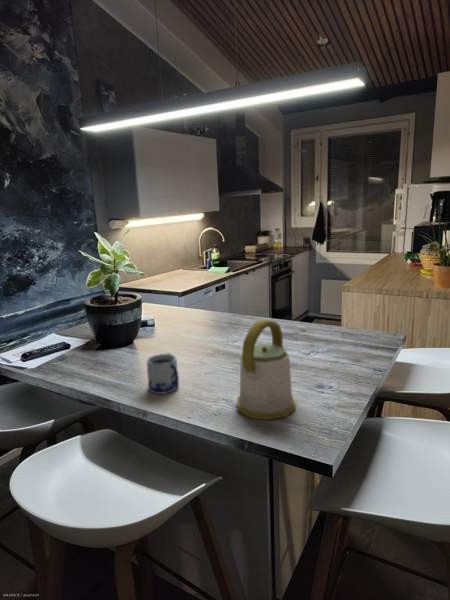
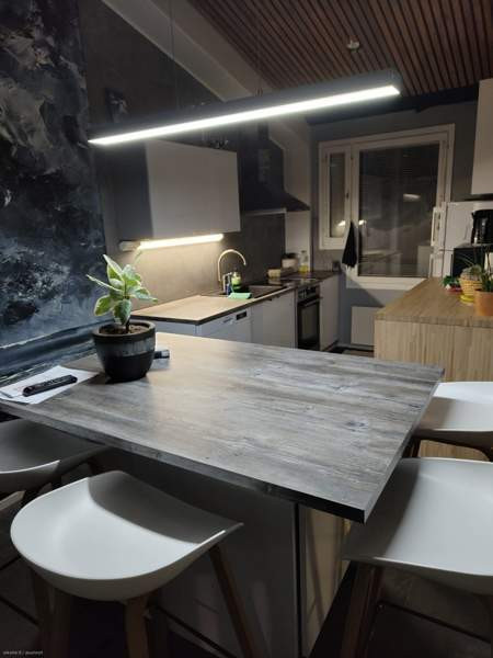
- mug [146,351,180,395]
- kettle [236,318,296,421]
